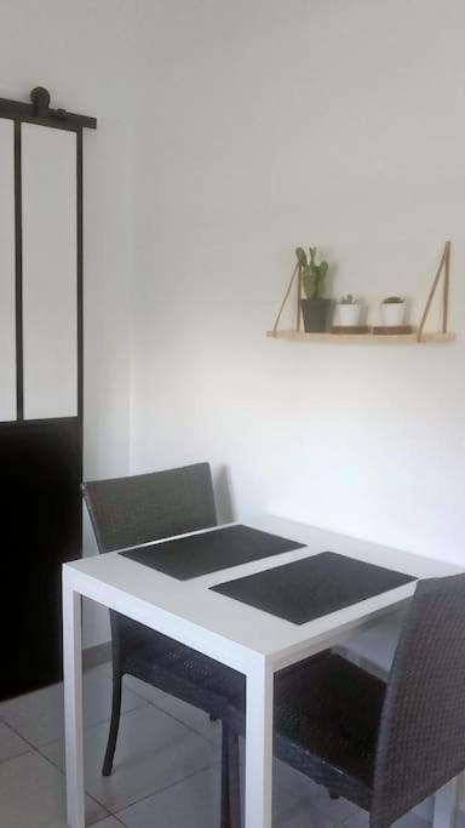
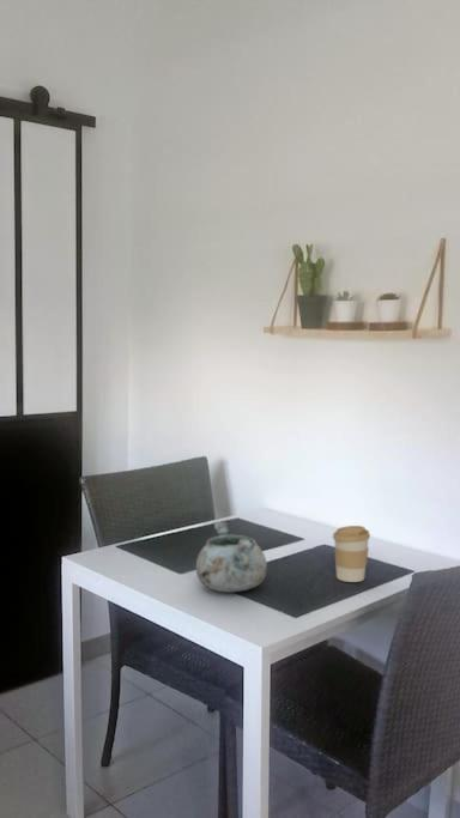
+ coffee cup [332,525,371,583]
+ decorative bowl [195,520,268,593]
